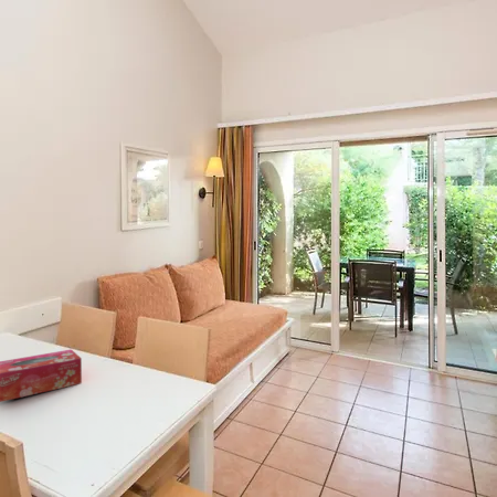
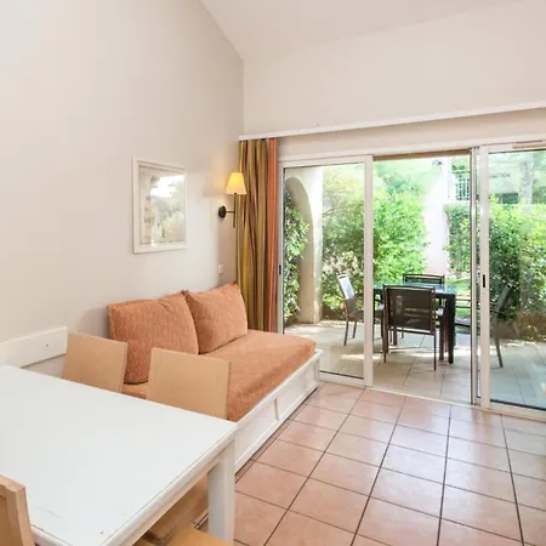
- tissue box [0,348,83,403]
